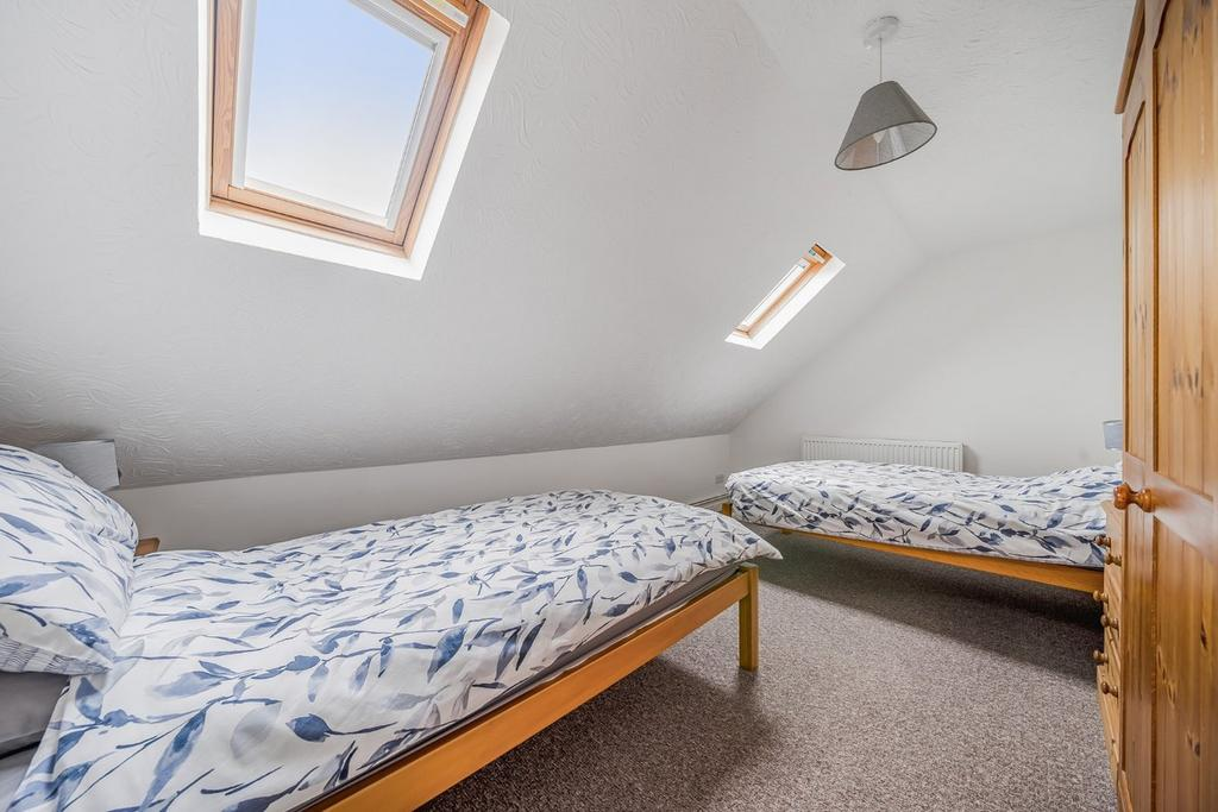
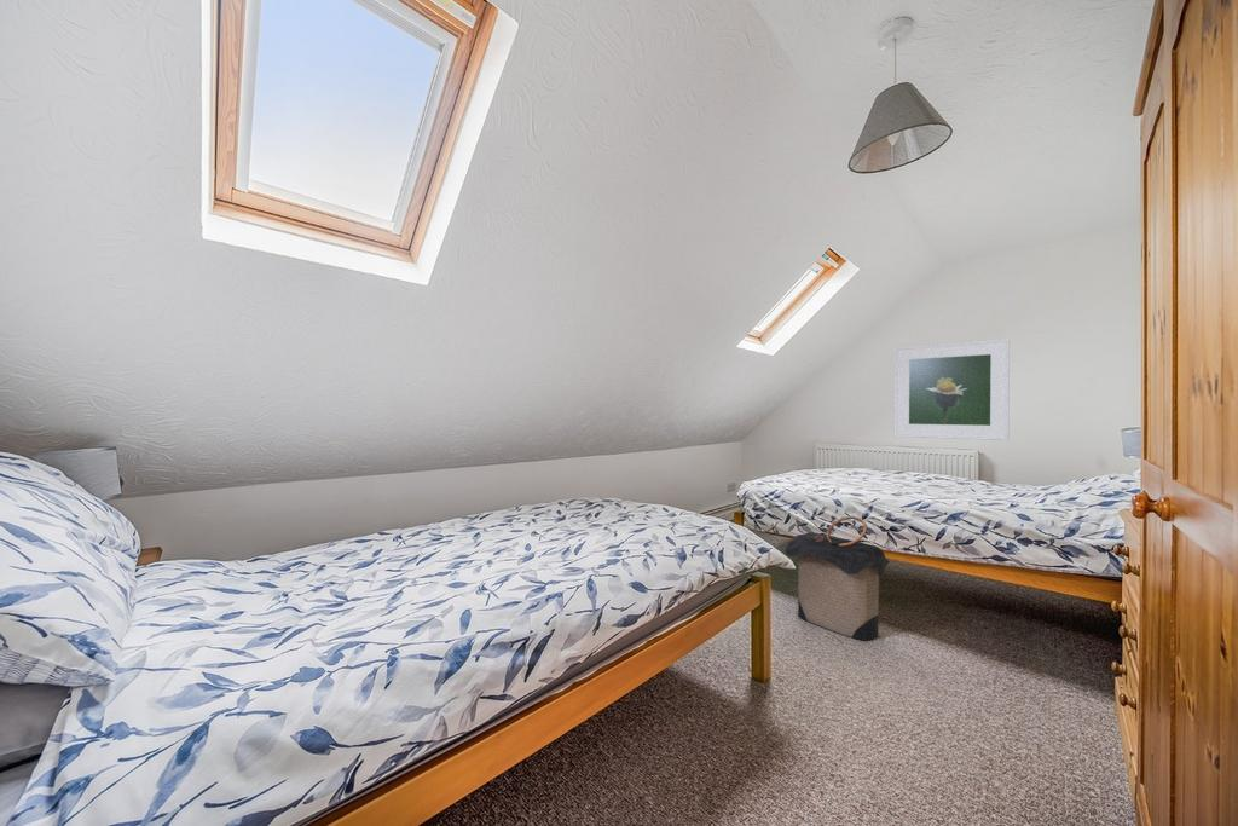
+ laundry hamper [783,515,892,642]
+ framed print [892,337,1011,441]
